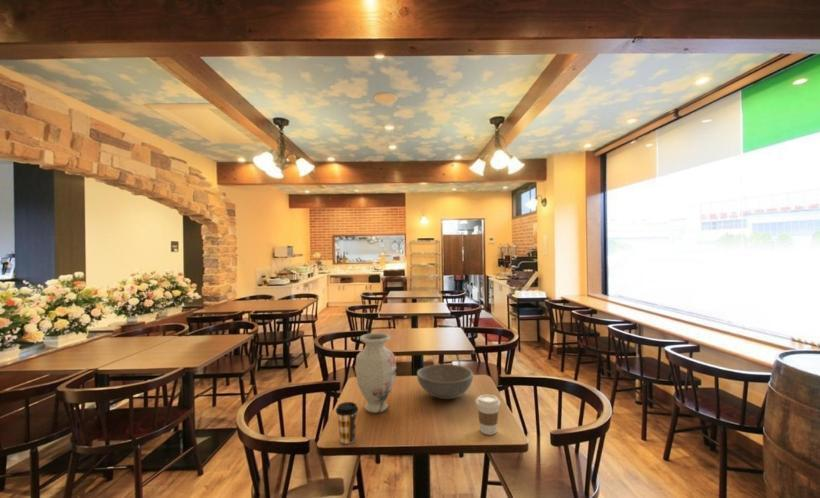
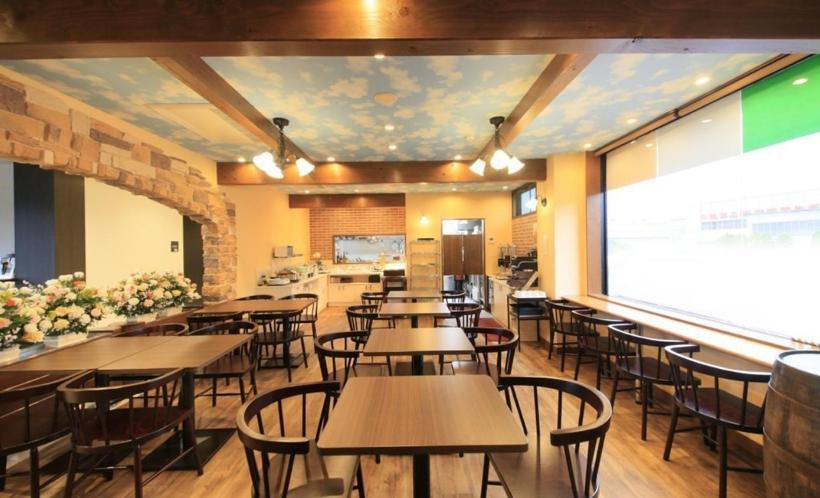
- coffee cup [475,394,502,436]
- coffee cup [335,401,359,445]
- bowl [416,363,474,400]
- vase [354,332,398,414]
